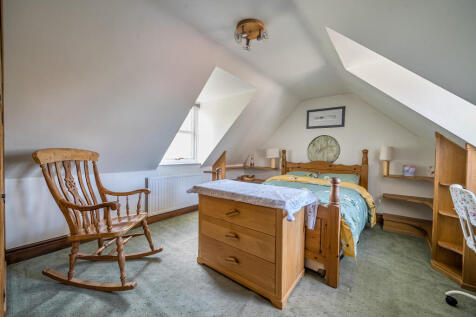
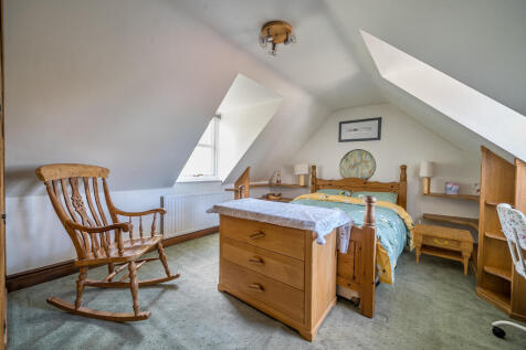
+ nightstand [412,223,475,276]
